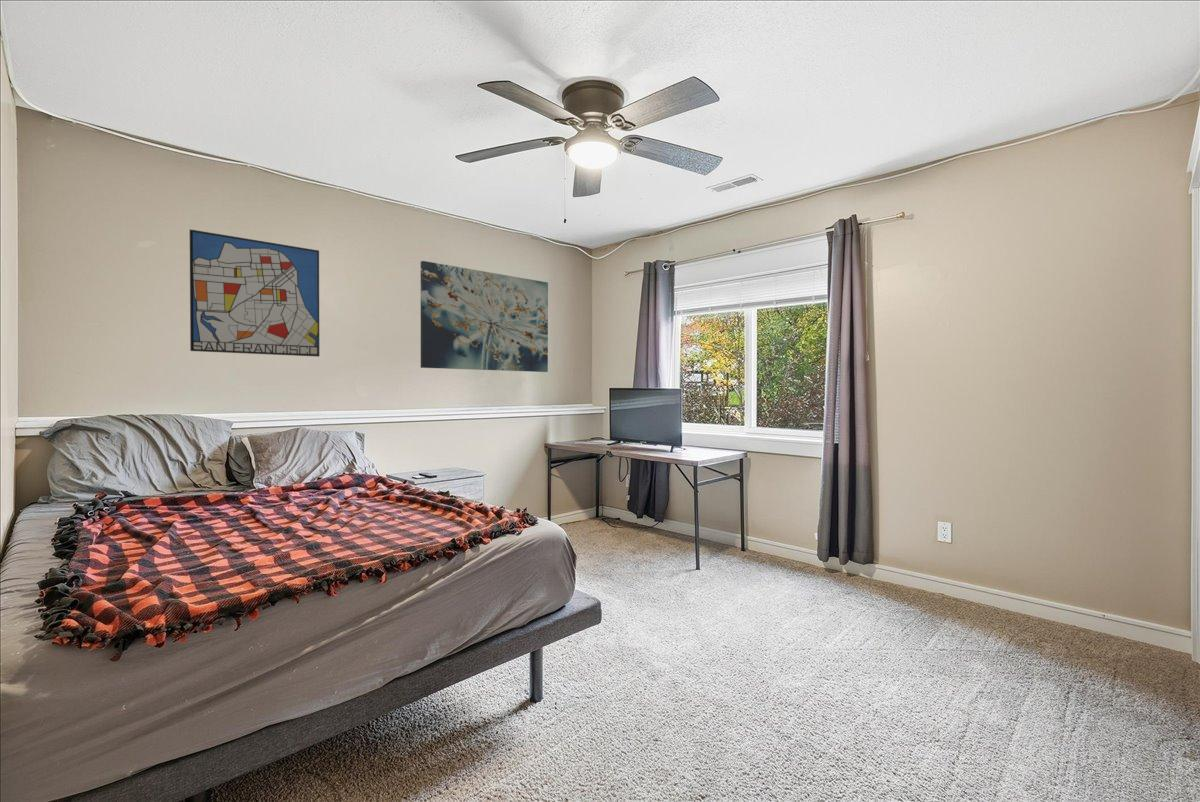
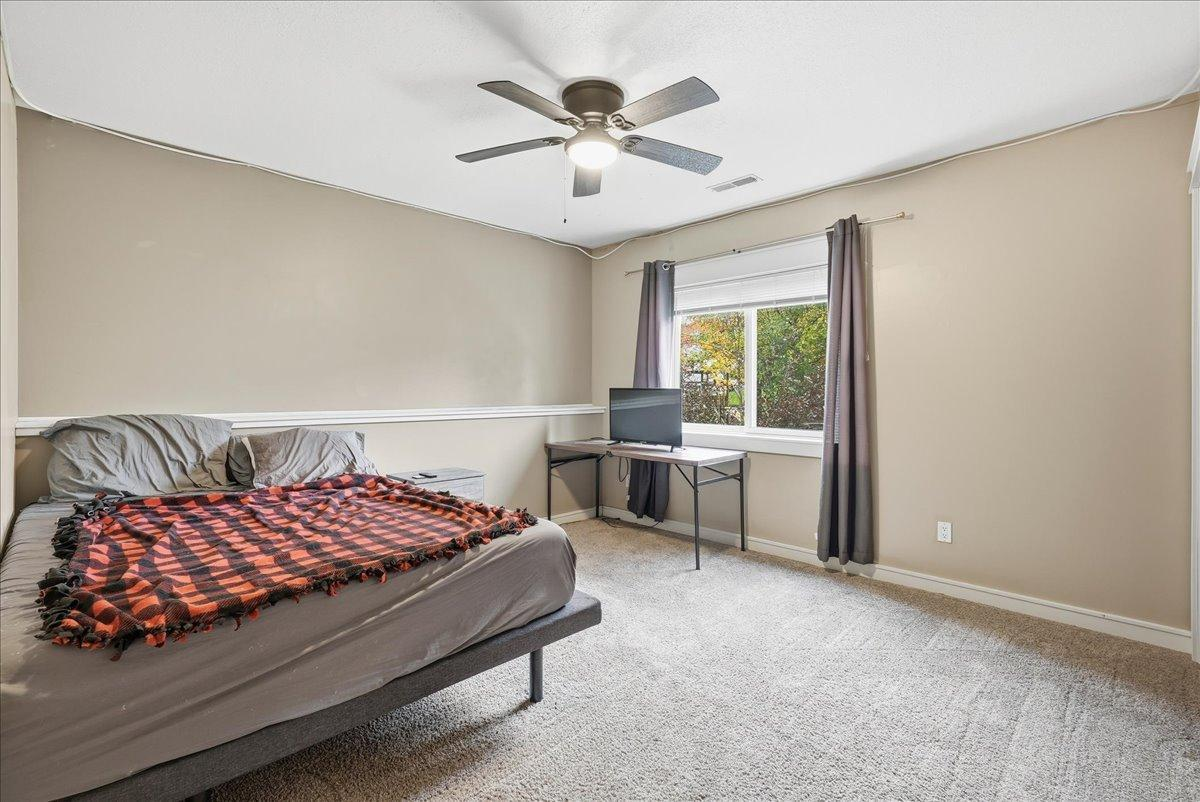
- wall art [189,228,320,358]
- wall art [420,260,549,373]
